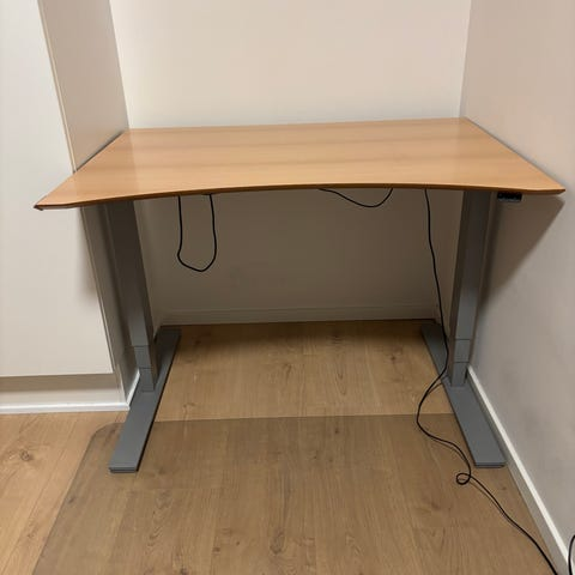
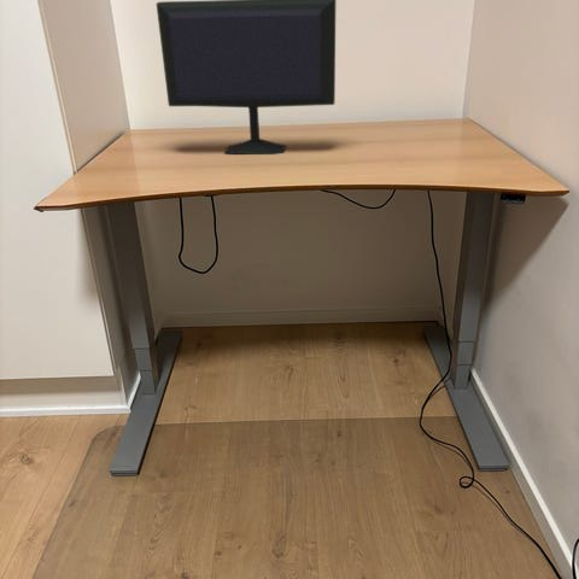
+ computer monitor [156,0,337,156]
